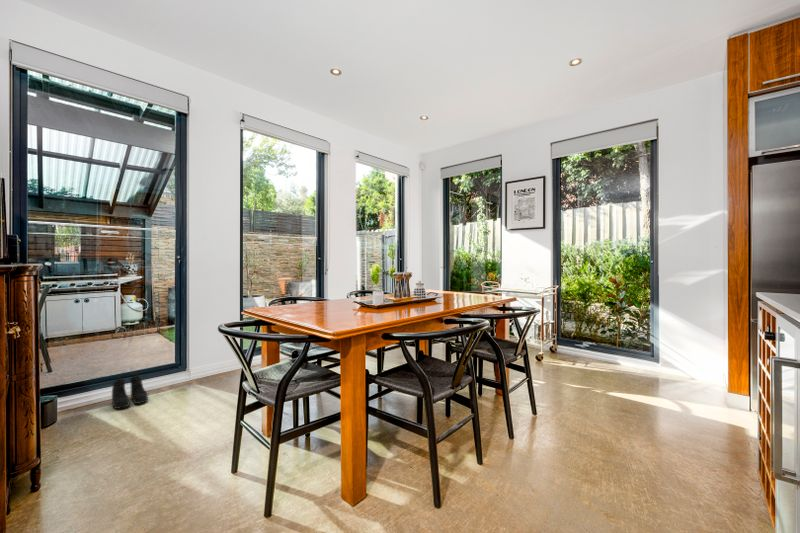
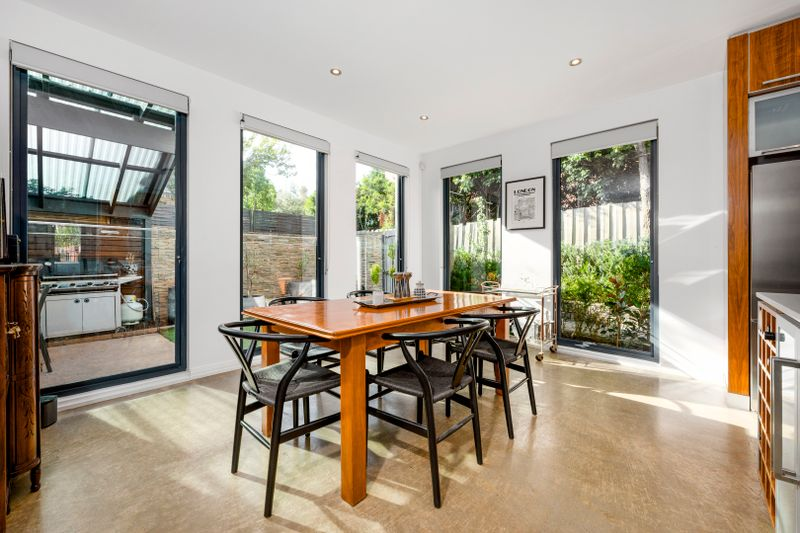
- boots [111,374,149,410]
